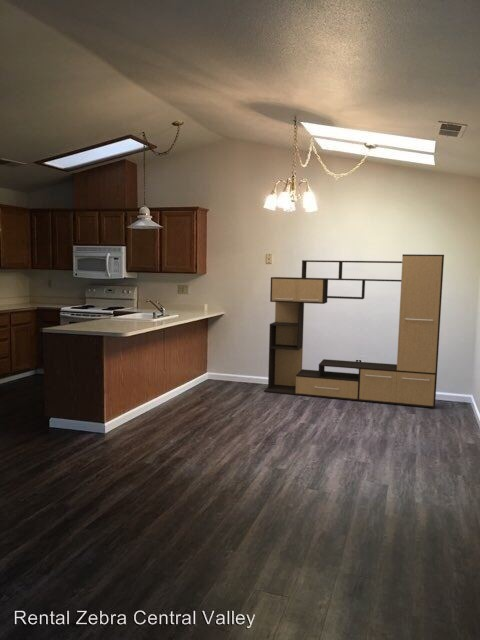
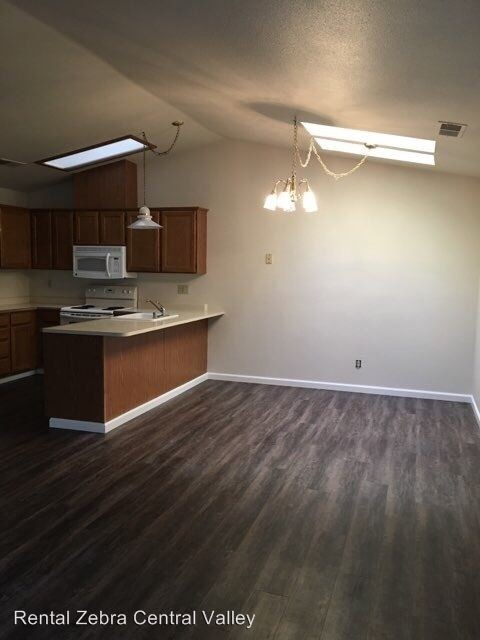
- media console [263,253,445,409]
